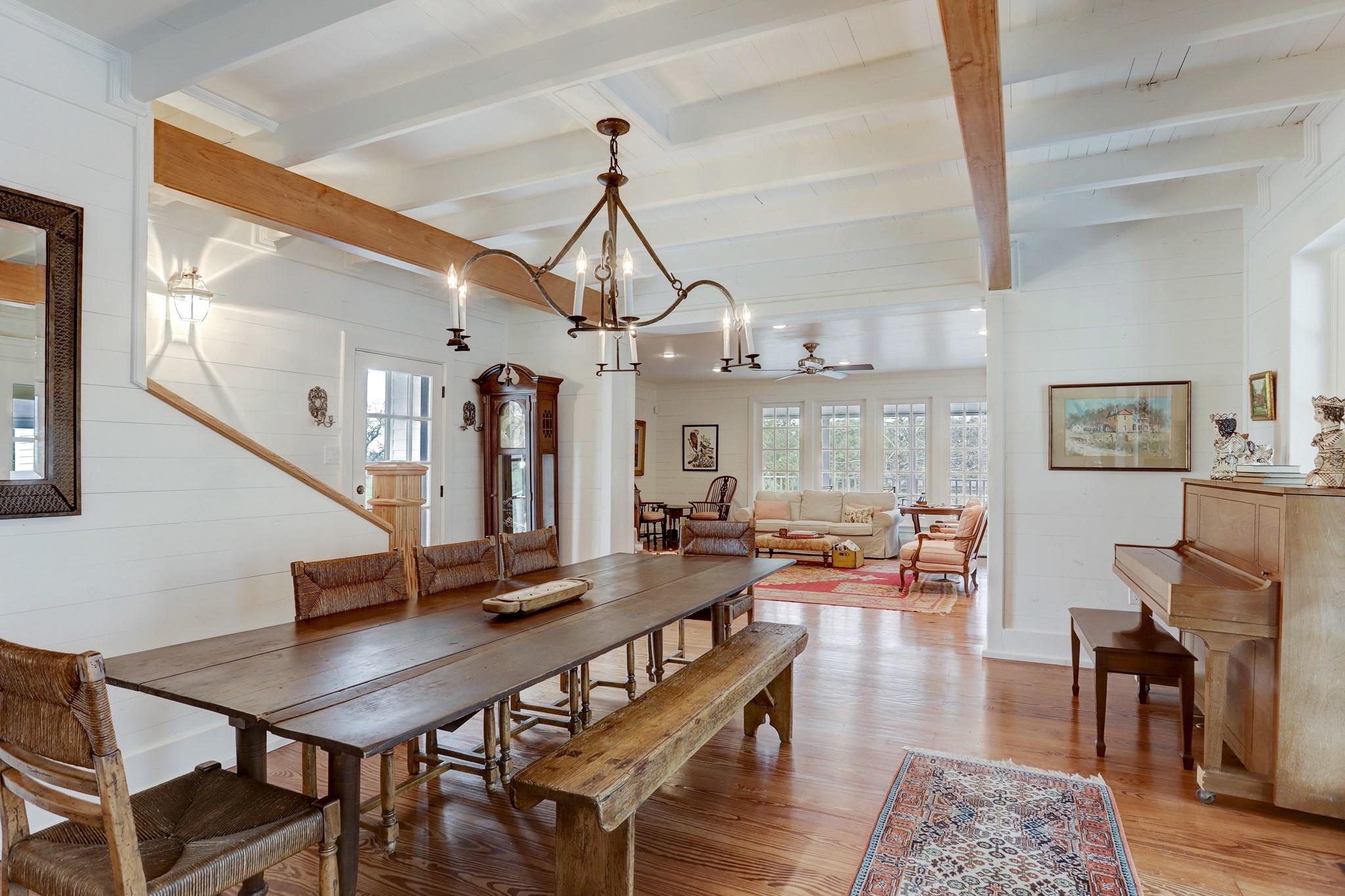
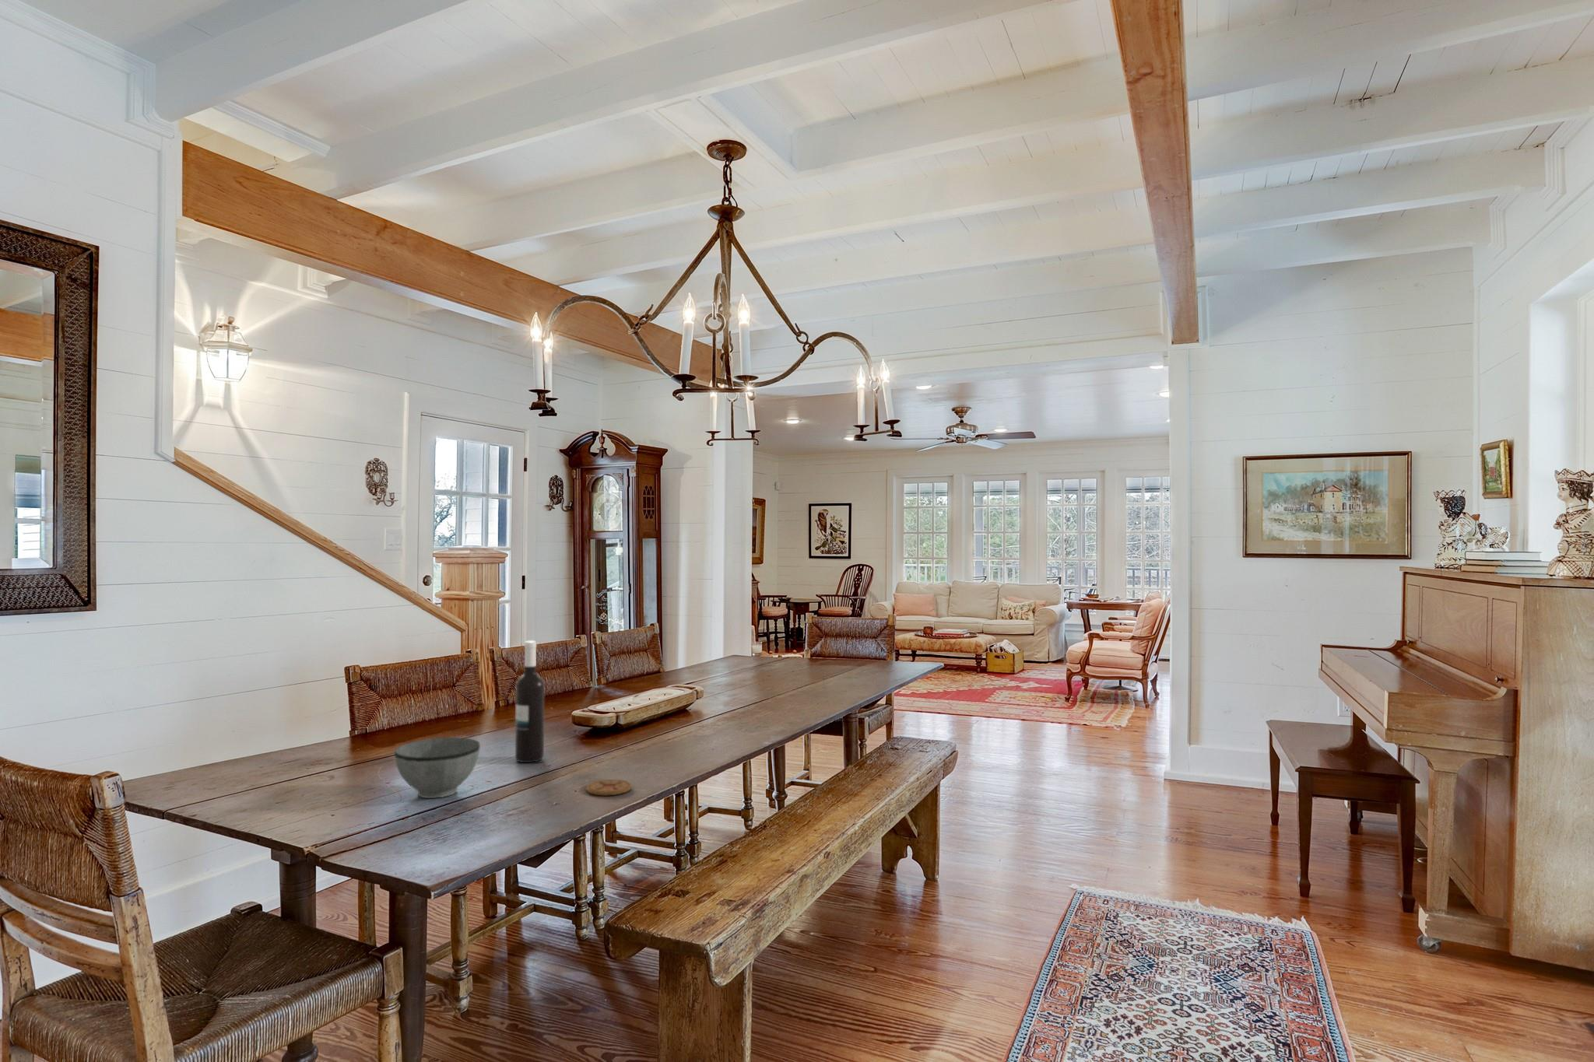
+ coaster [585,779,632,796]
+ bowl [393,737,481,799]
+ wine bottle [514,640,545,763]
